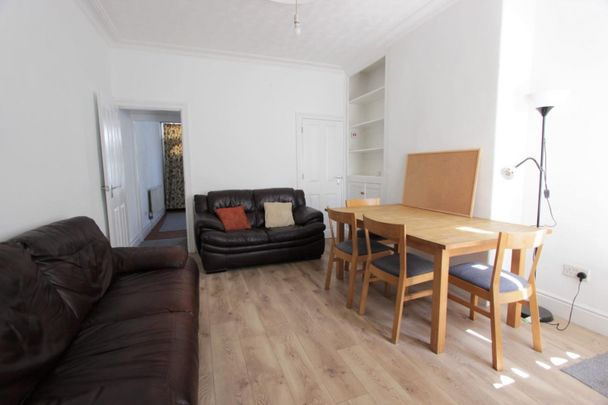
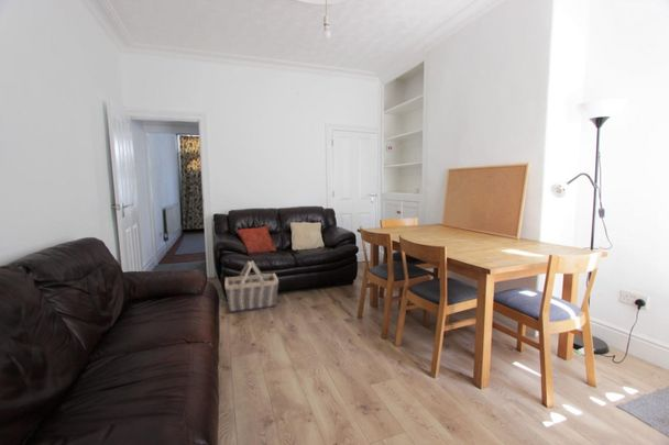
+ basket [223,259,279,314]
